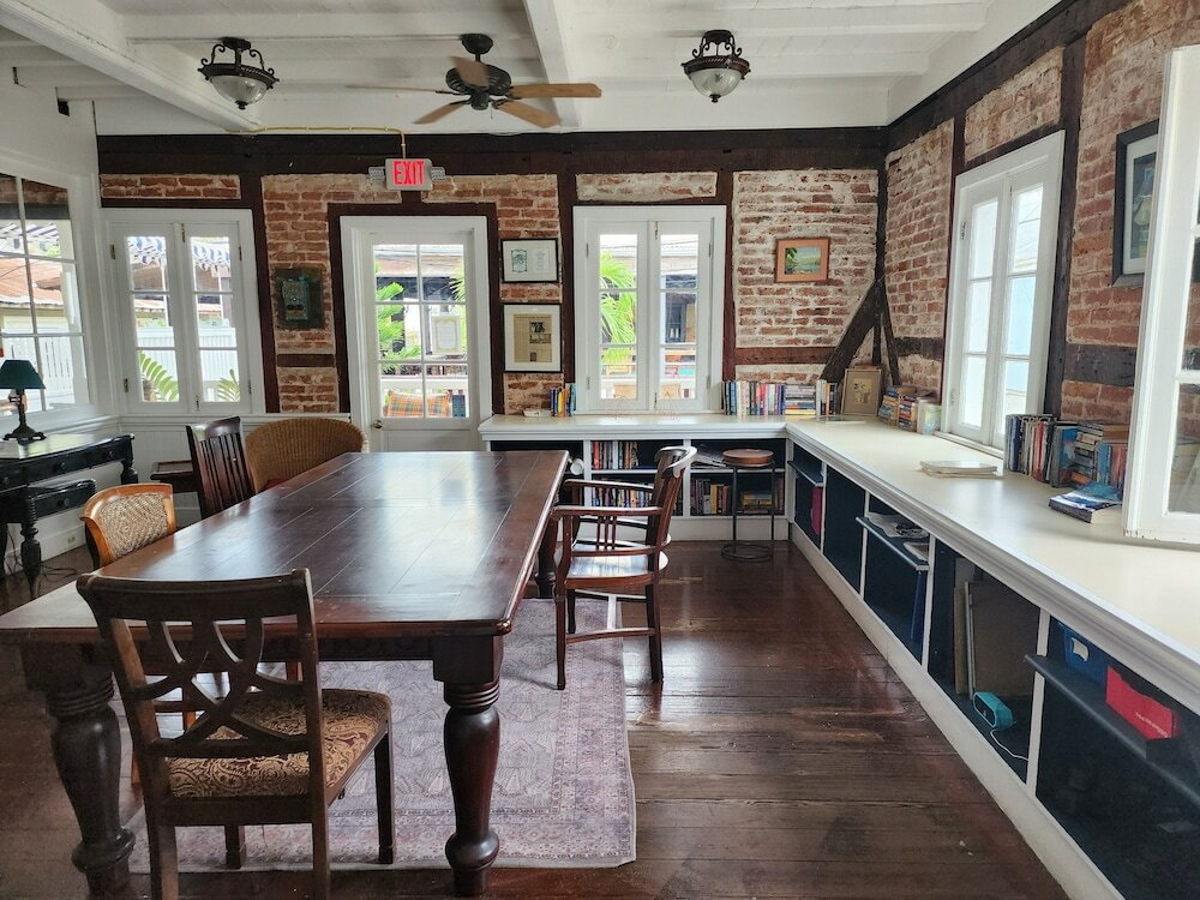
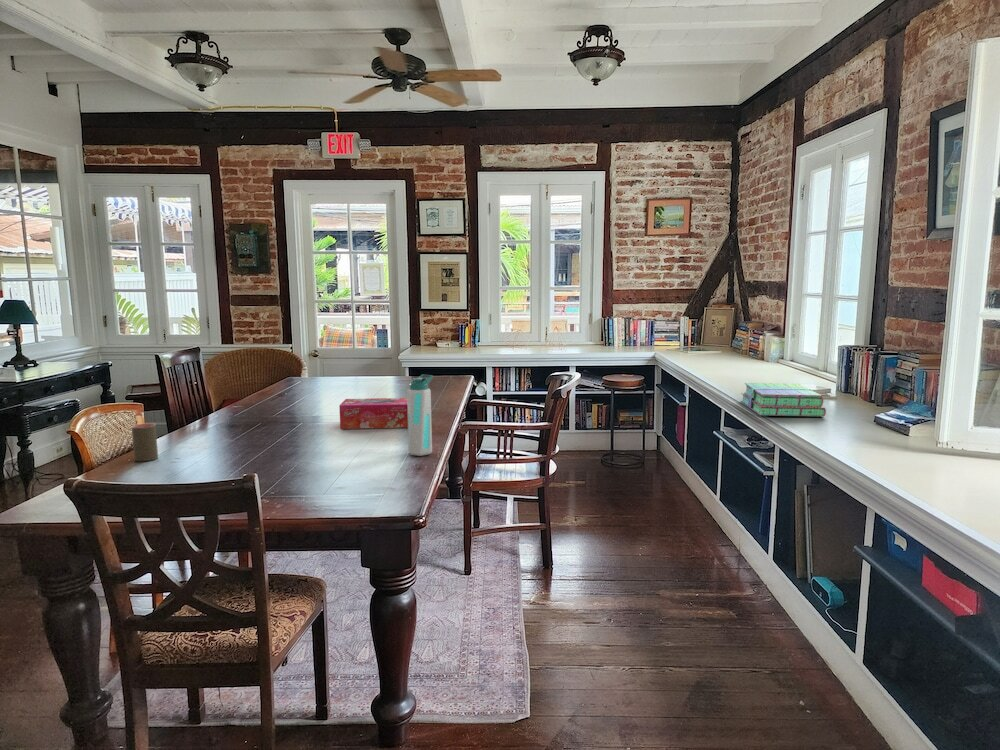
+ tissue box [338,397,408,430]
+ water bottle [406,374,434,457]
+ cup [131,422,159,462]
+ stack of books [740,382,827,418]
